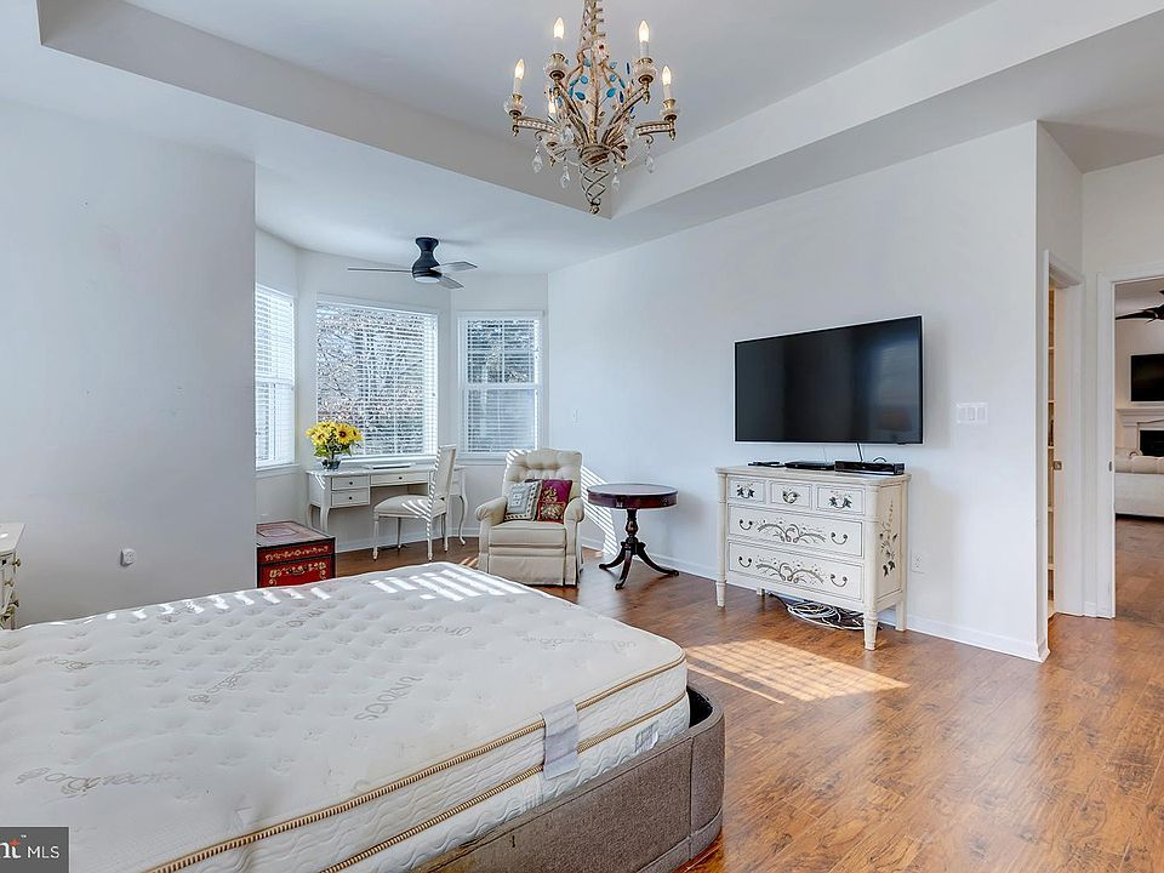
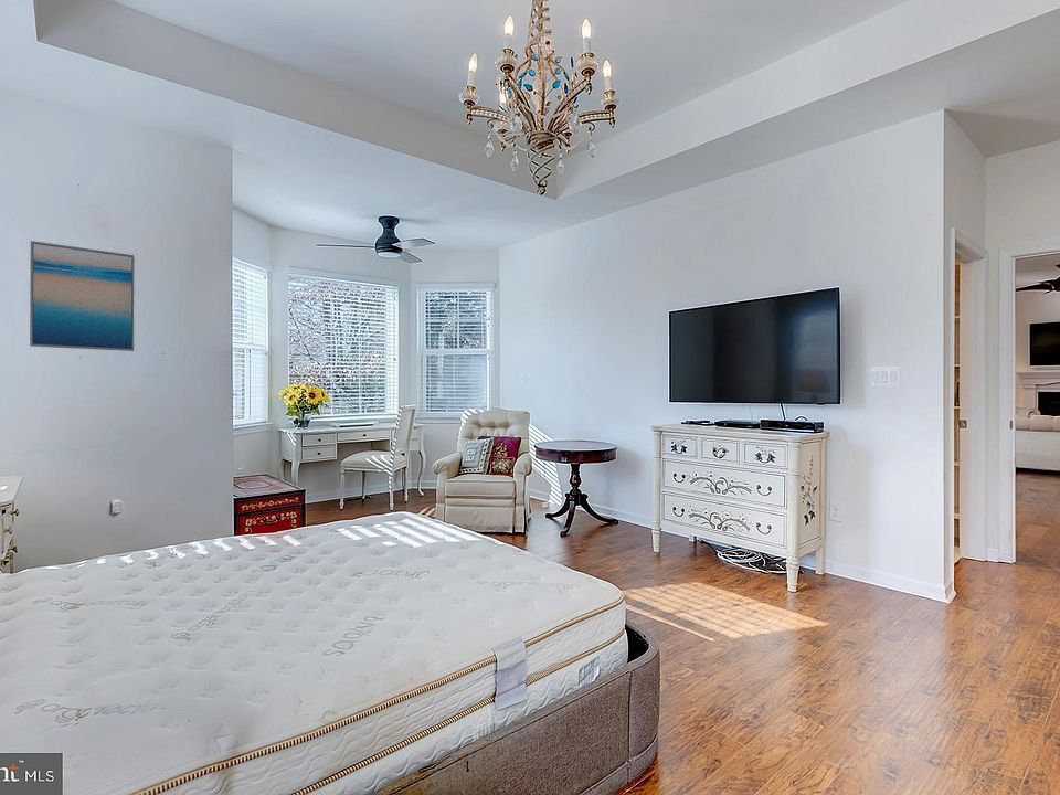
+ wall art [29,240,136,352]
